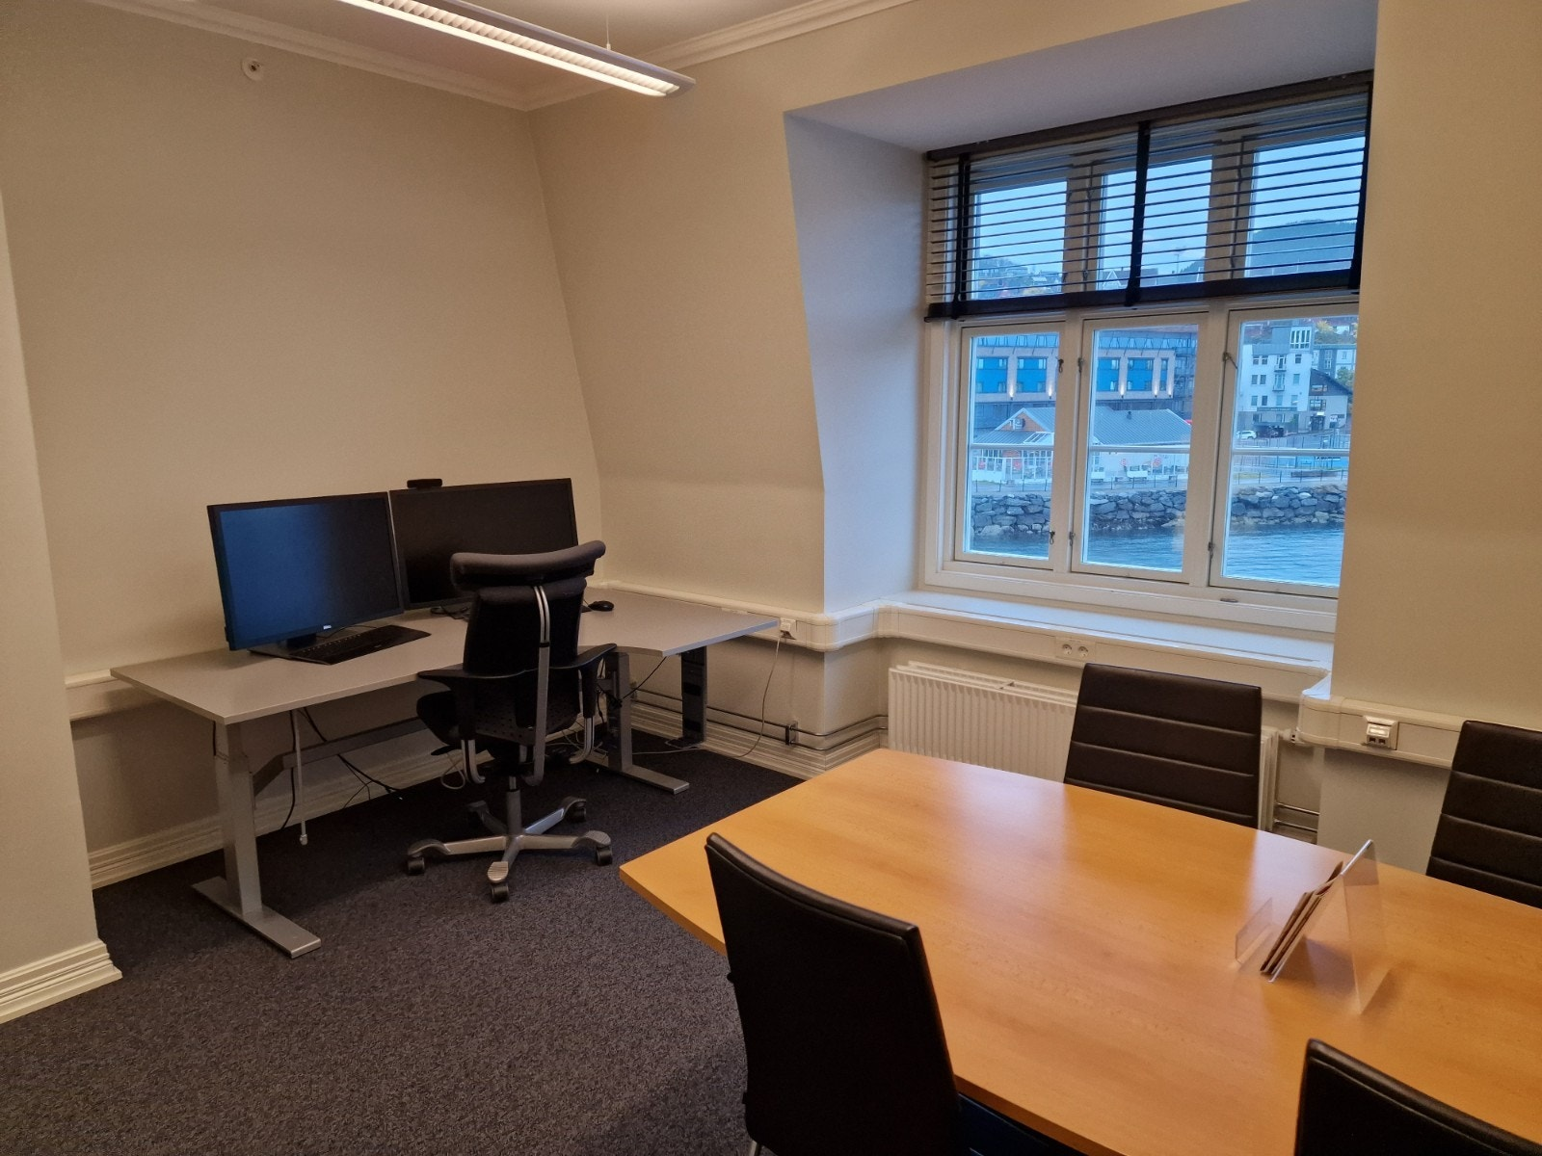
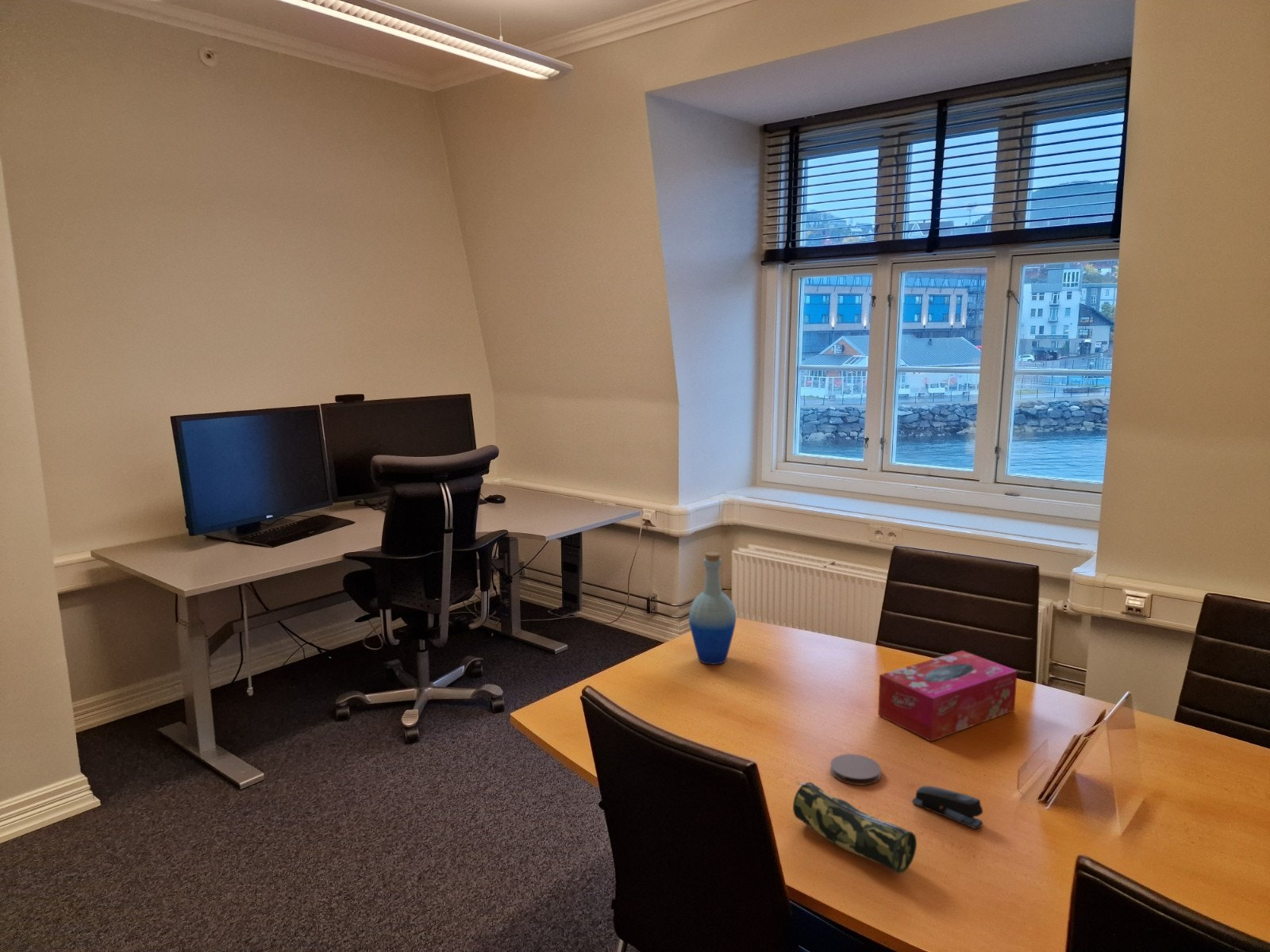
+ stapler [911,785,983,830]
+ tissue box [877,650,1018,742]
+ coaster [829,754,882,786]
+ bottle [688,551,737,666]
+ pencil case [792,781,918,874]
